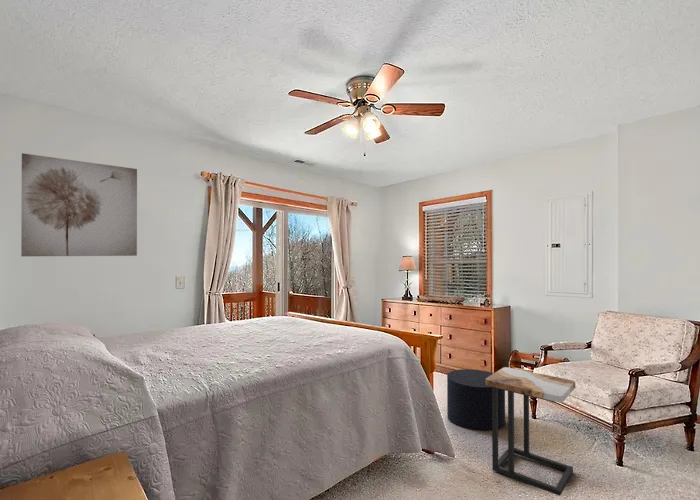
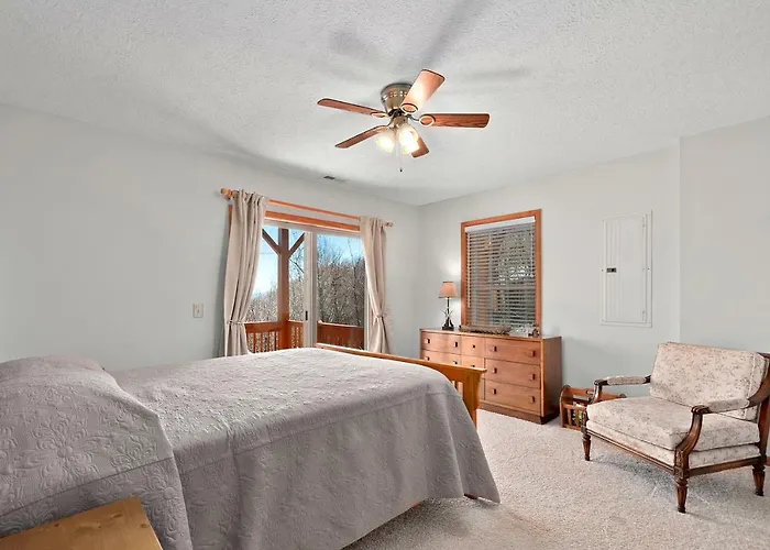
- stool [446,368,506,432]
- side table [486,366,576,497]
- wall art [20,152,138,257]
